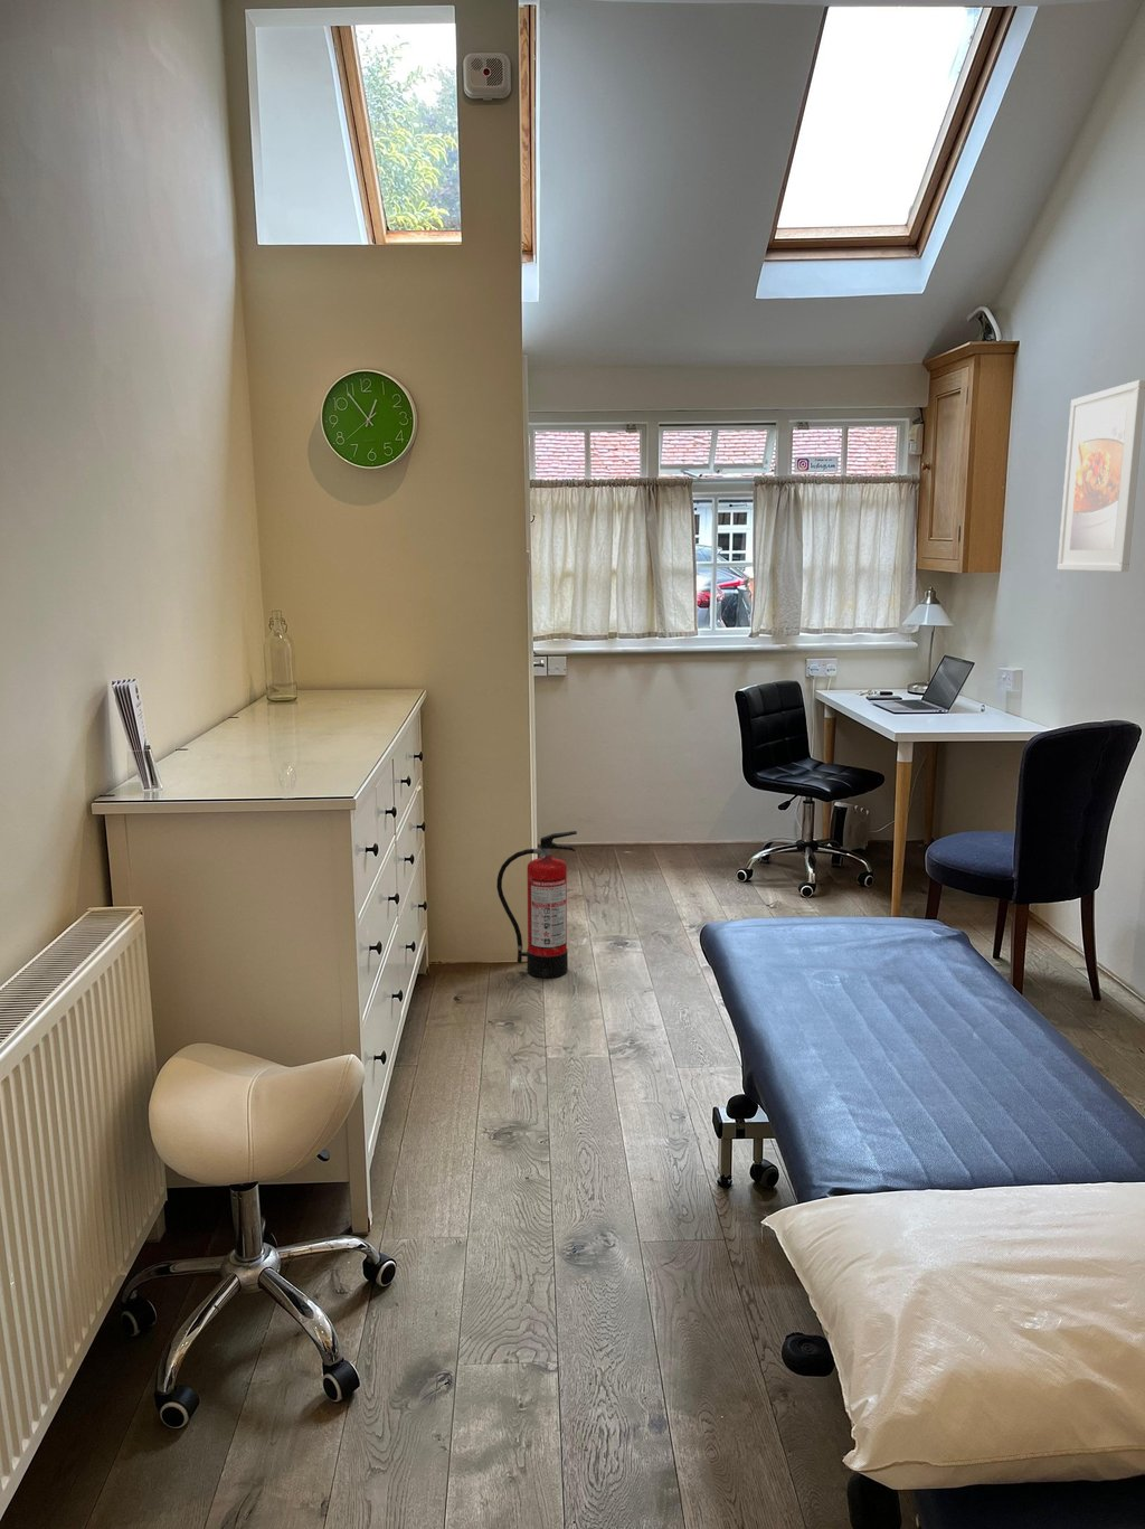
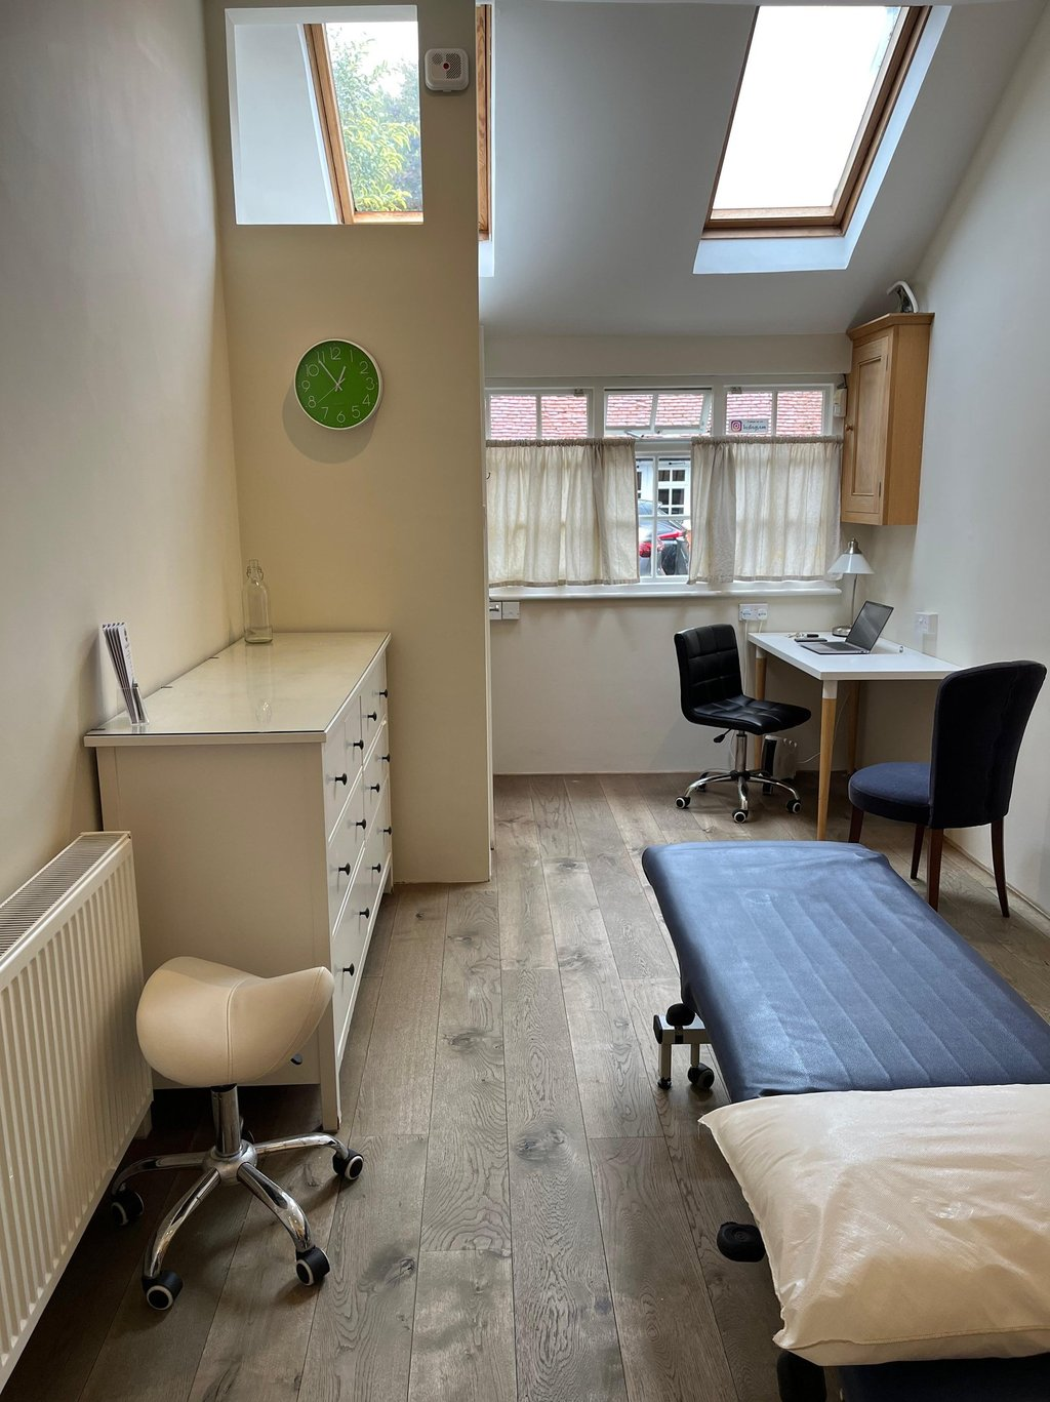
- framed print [1057,379,1145,573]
- fire extinguisher [496,830,579,979]
